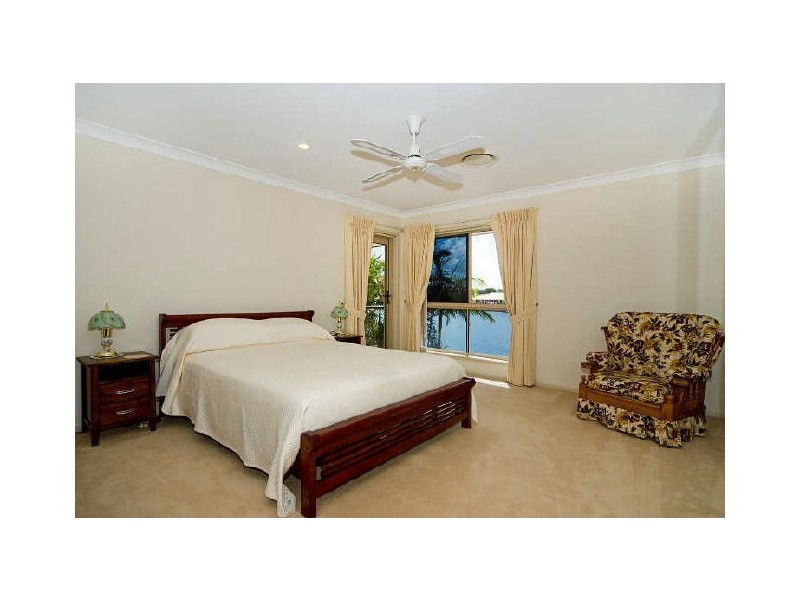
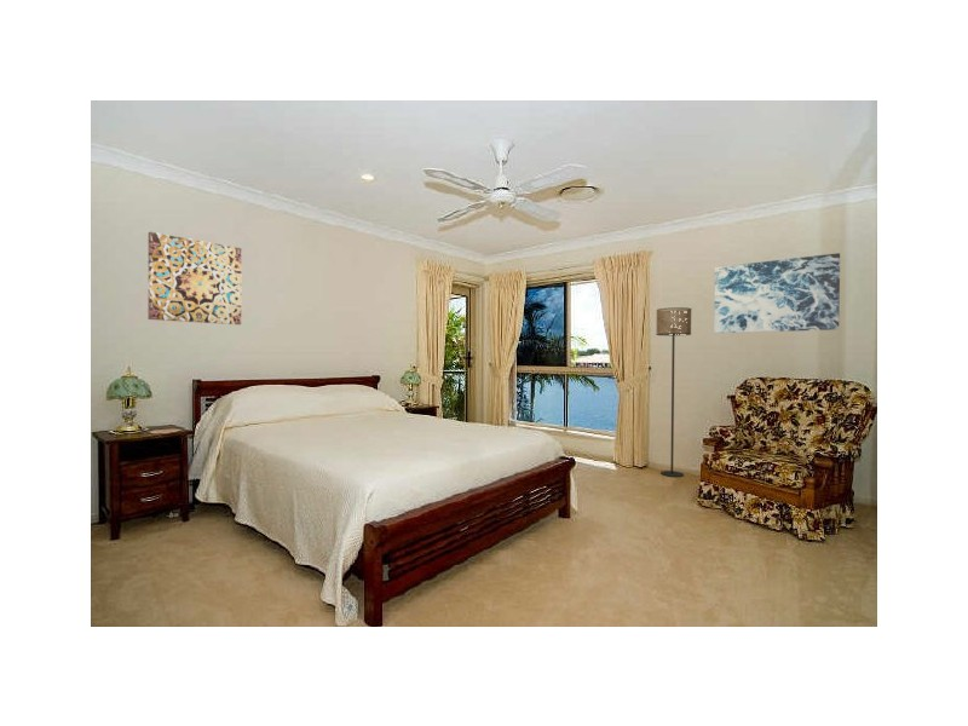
+ floor lamp [655,306,692,478]
+ wall art [713,252,841,334]
+ wall art [148,231,242,325]
